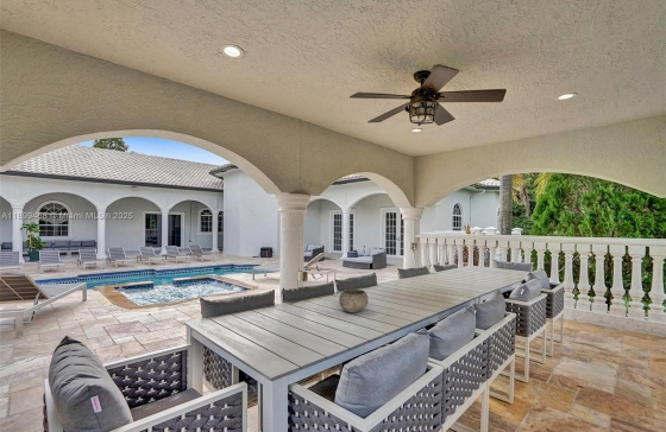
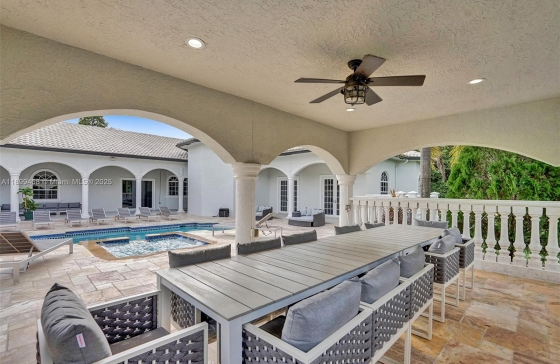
- bowl [338,288,369,313]
